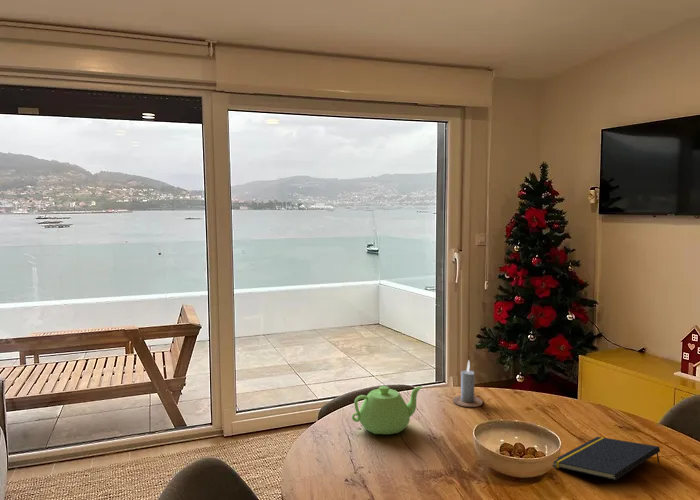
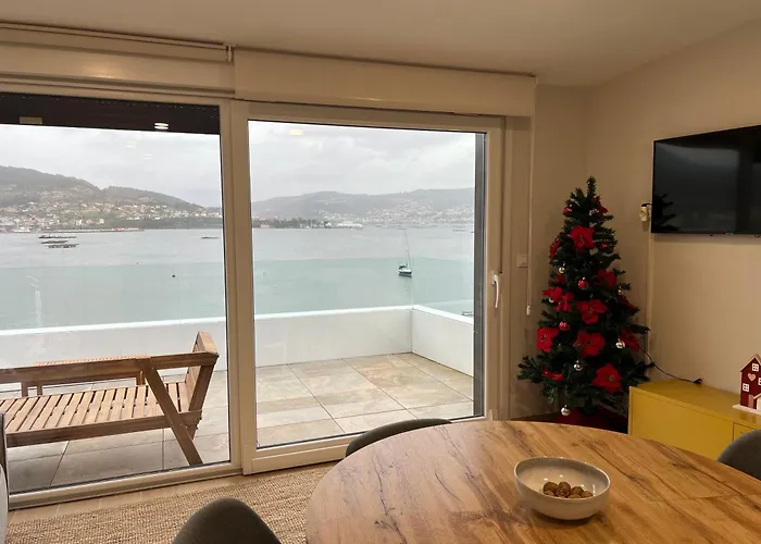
- teapot [351,385,423,435]
- candle [451,359,484,408]
- notepad [551,436,661,481]
